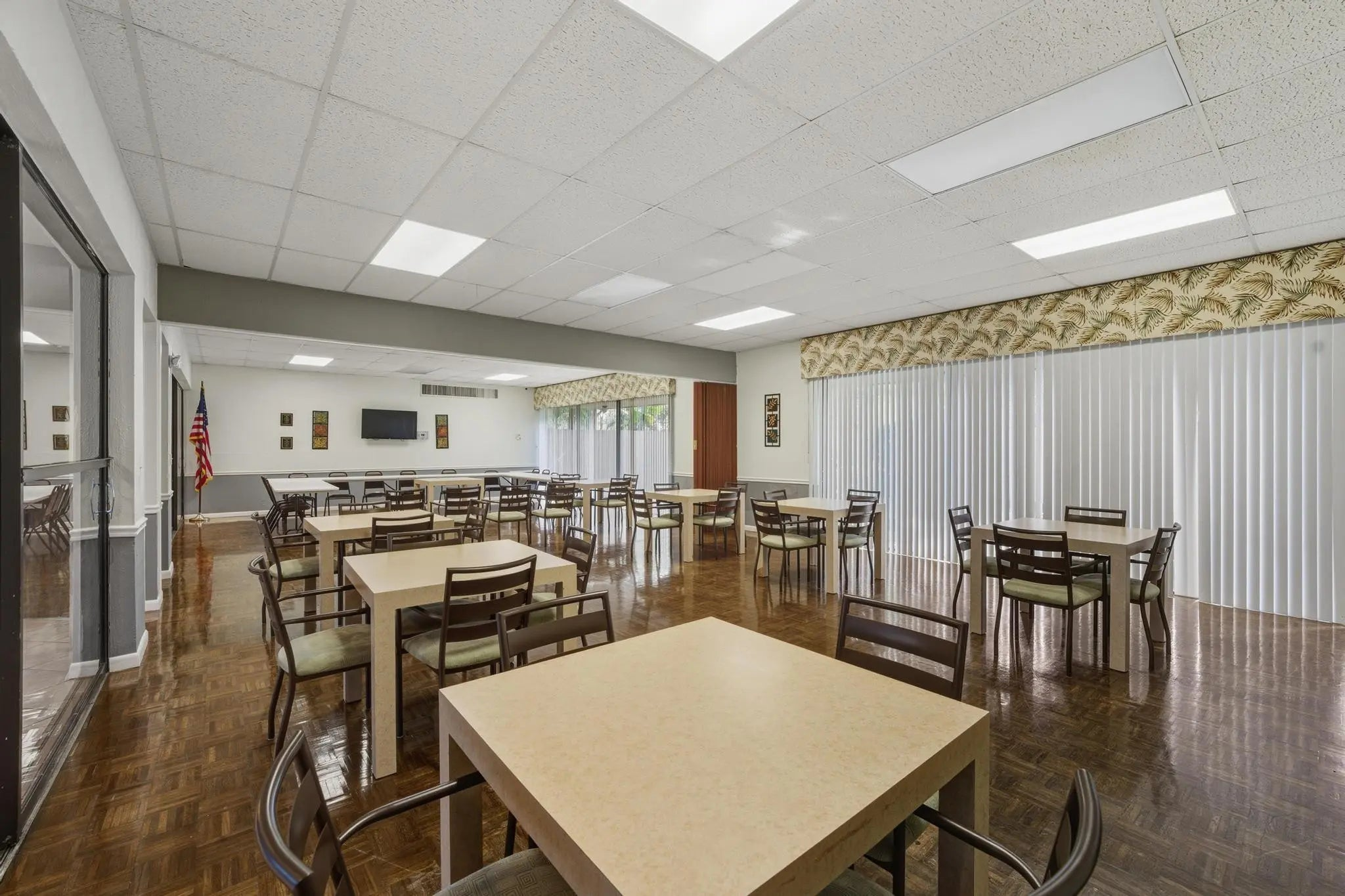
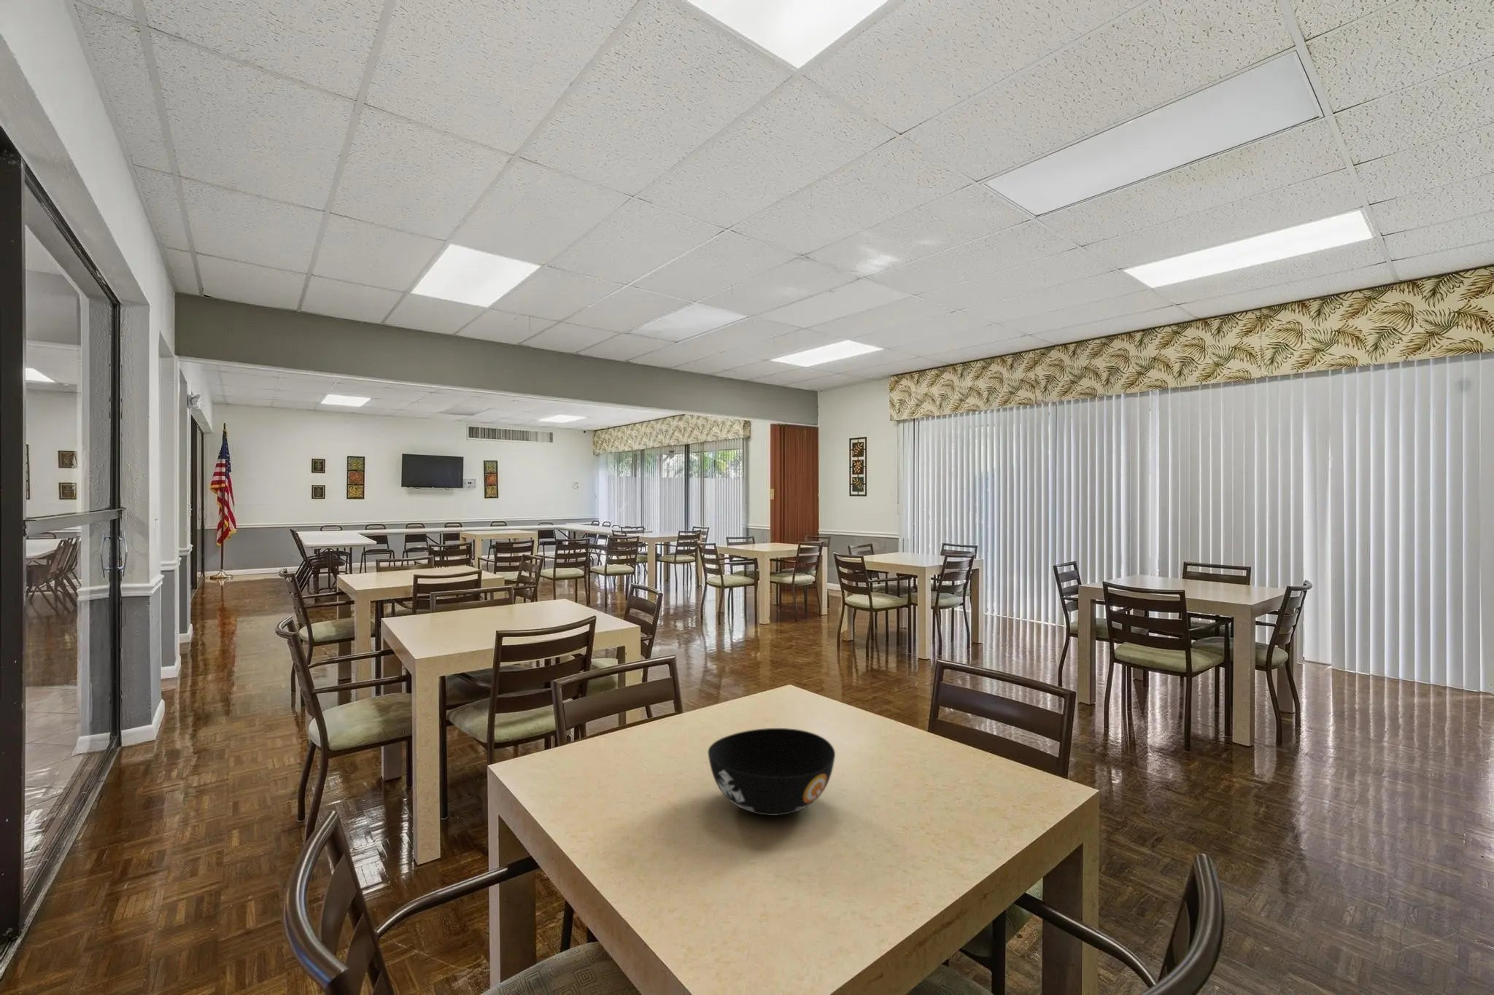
+ bowl [706,727,836,816]
